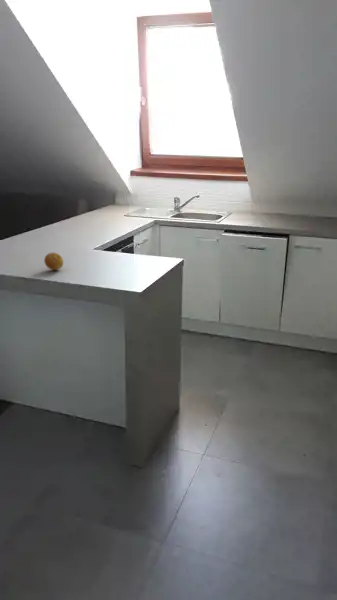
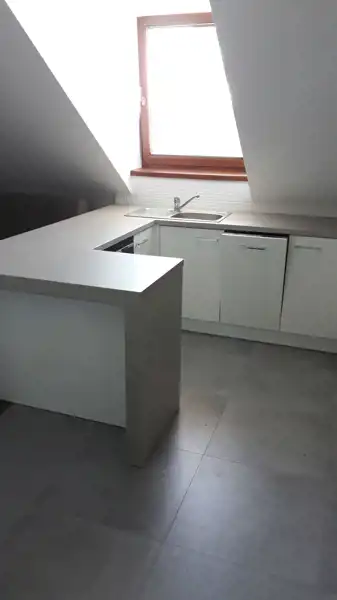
- fruit [43,251,64,271]
